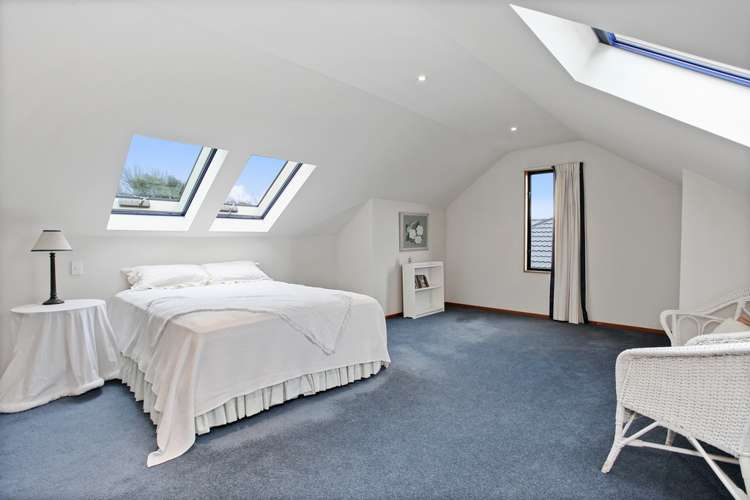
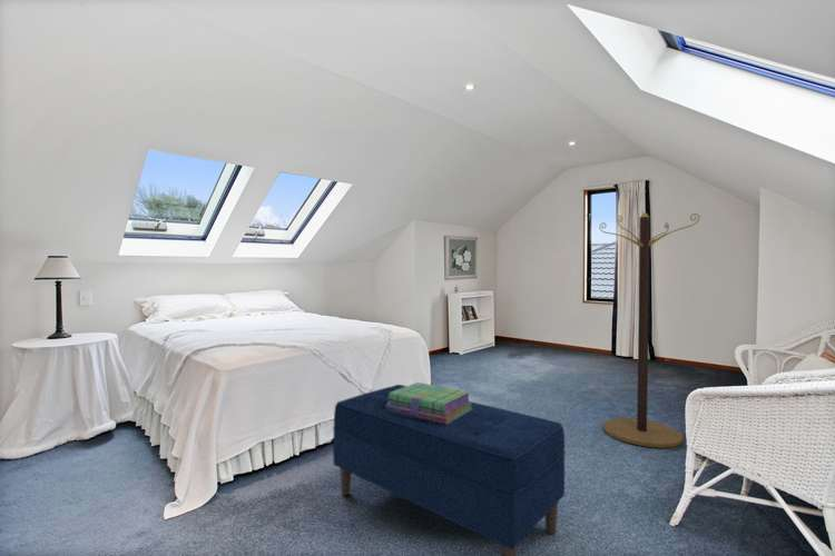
+ coat rack [598,211,701,449]
+ bench [332,384,567,556]
+ stack of books [386,381,473,425]
